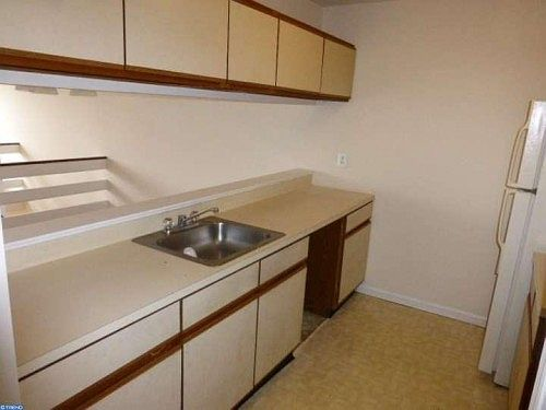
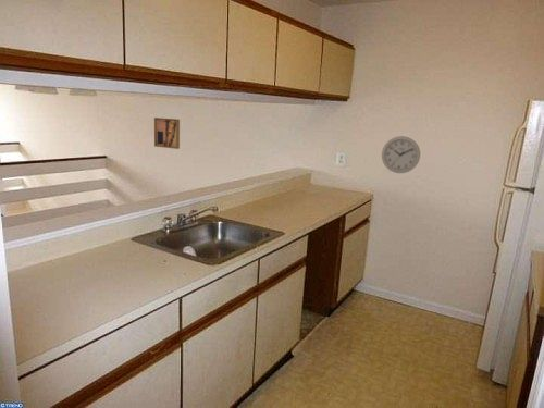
+ wall art [153,116,181,150]
+ wall clock [381,135,421,174]
